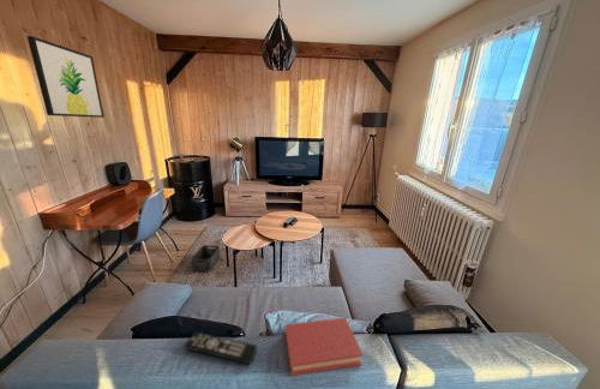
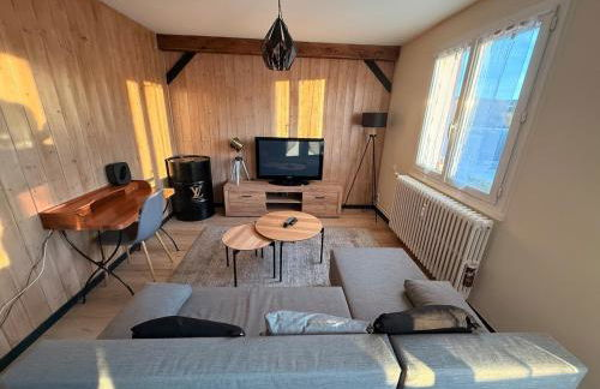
- book [284,317,364,377]
- storage bin [191,244,221,273]
- wall art [26,35,106,119]
- remote control [184,330,258,365]
